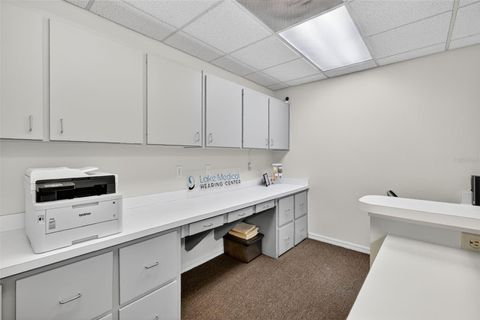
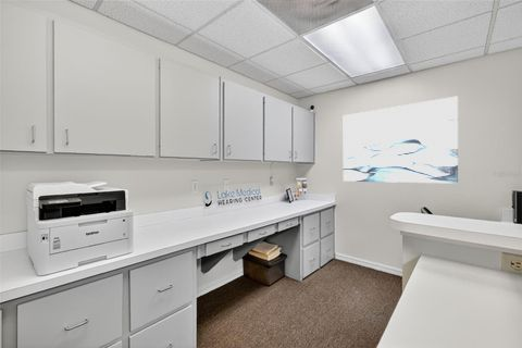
+ wall art [343,95,459,185]
